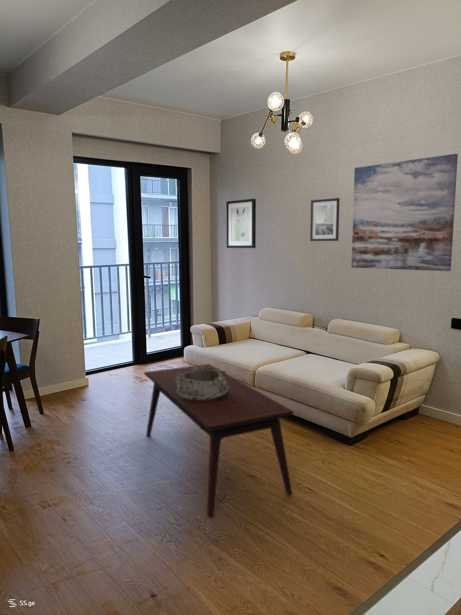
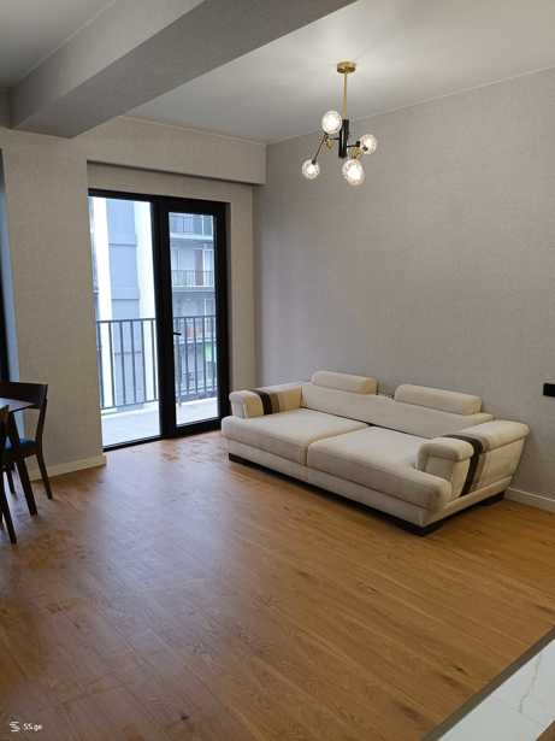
- wall art [309,197,341,242]
- wall art [225,198,257,249]
- coffee table [143,363,295,518]
- wall art [350,153,459,272]
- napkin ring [176,366,230,400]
